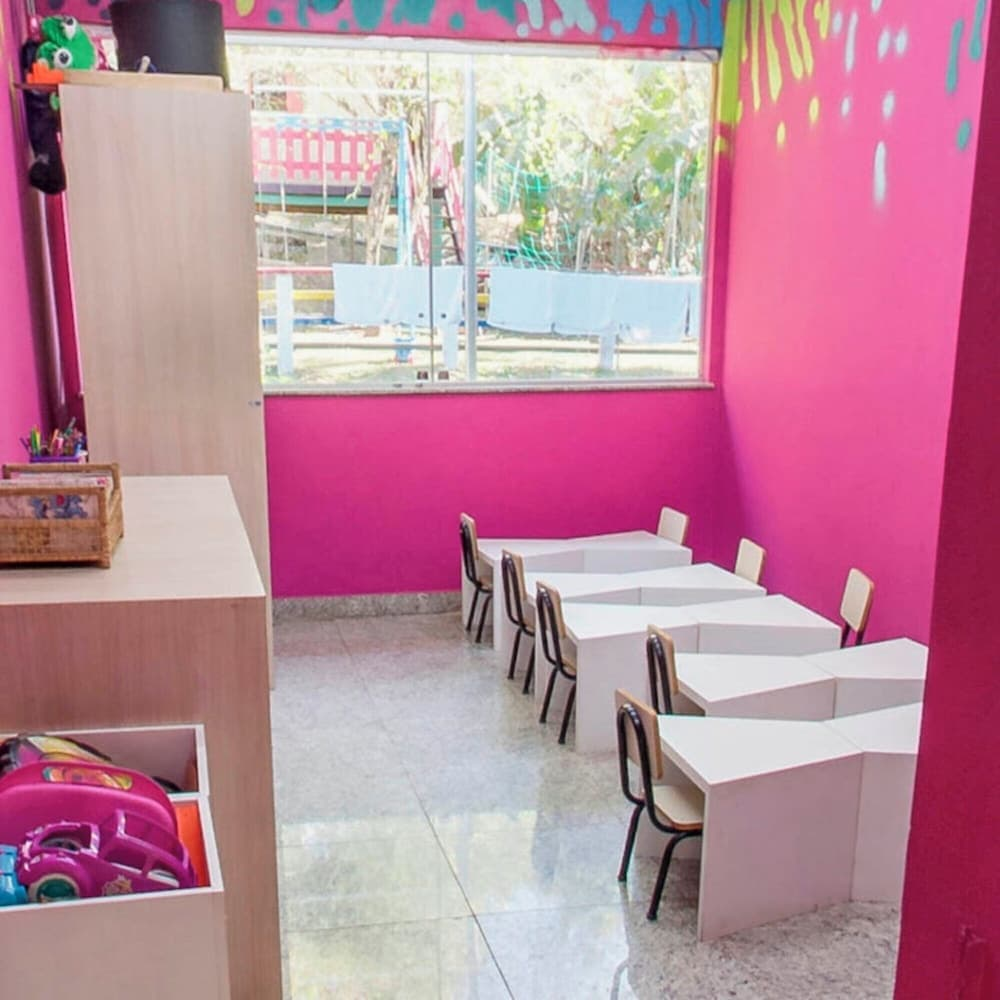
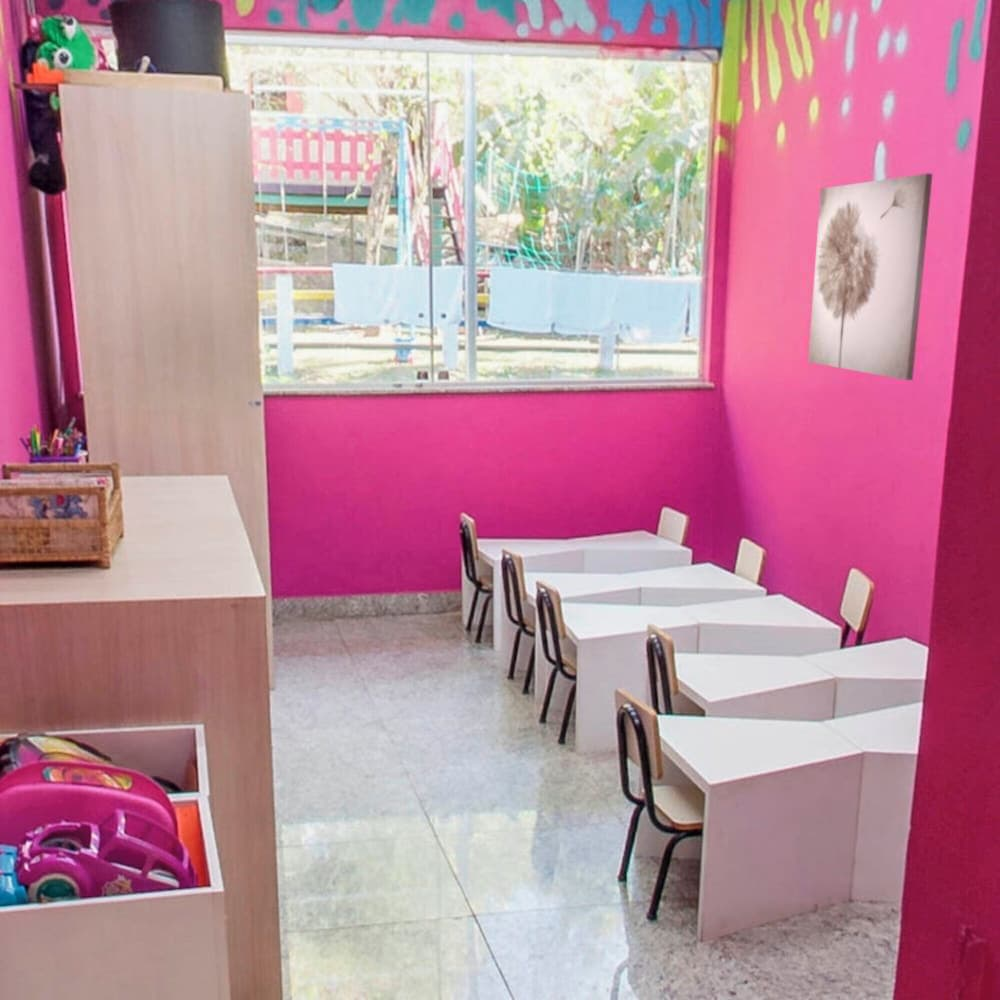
+ wall art [807,172,934,381]
